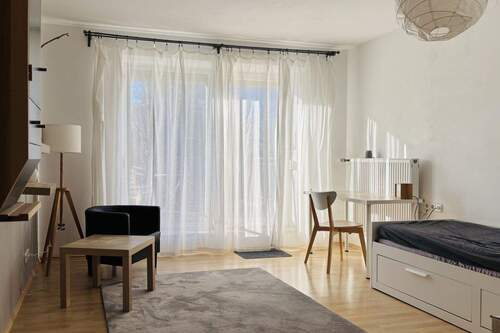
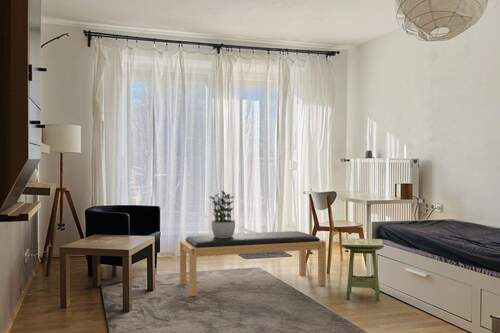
+ bench [179,230,327,298]
+ side table [340,237,385,302]
+ potted plant [208,190,236,238]
